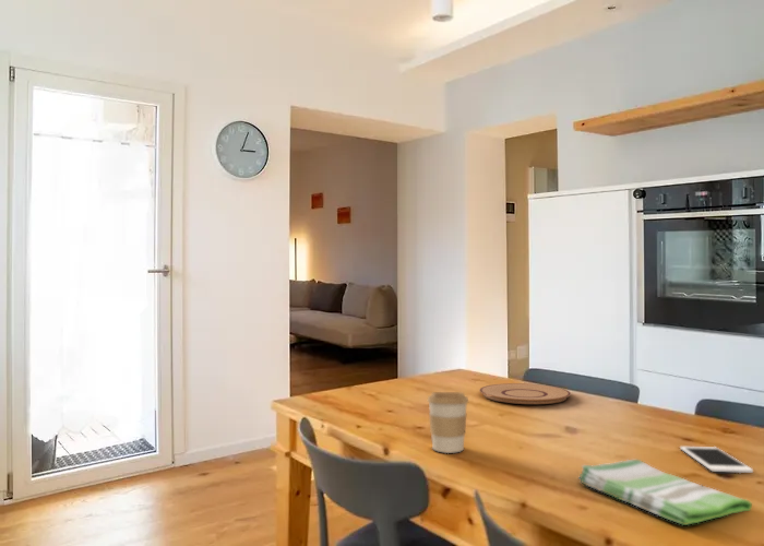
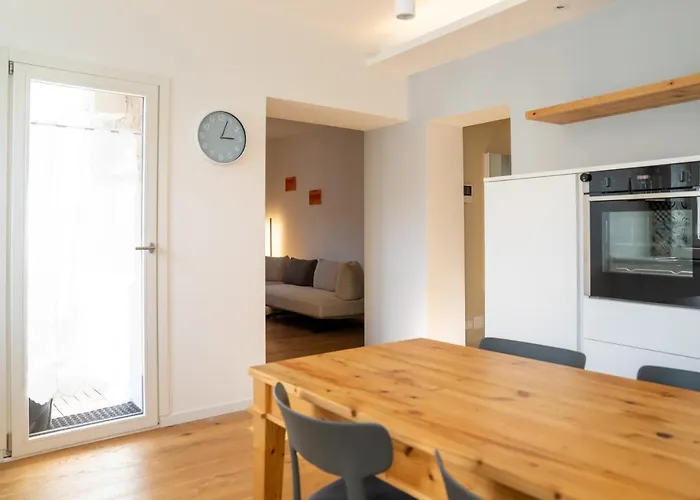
- plate [478,382,572,405]
- coffee cup [426,391,469,454]
- dish towel [577,459,753,526]
- cell phone [679,446,754,474]
